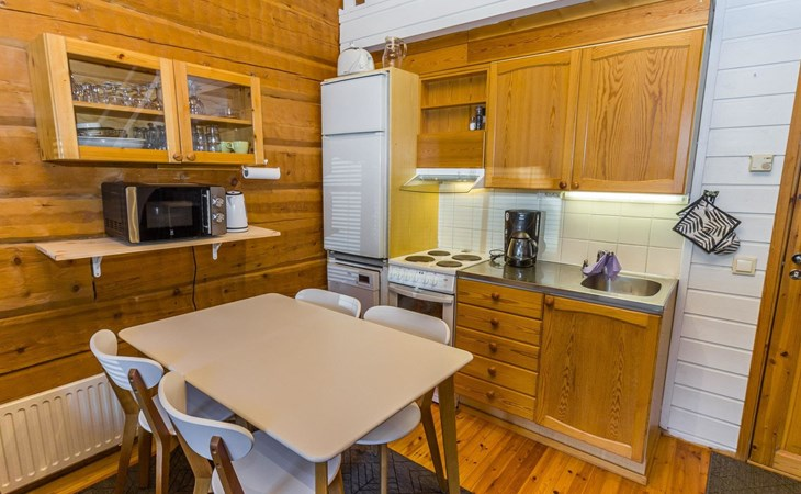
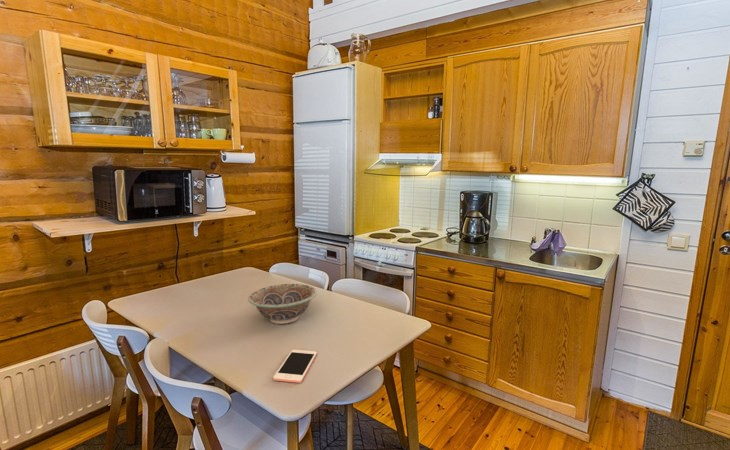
+ decorative bowl [247,283,318,325]
+ cell phone [272,349,318,384]
